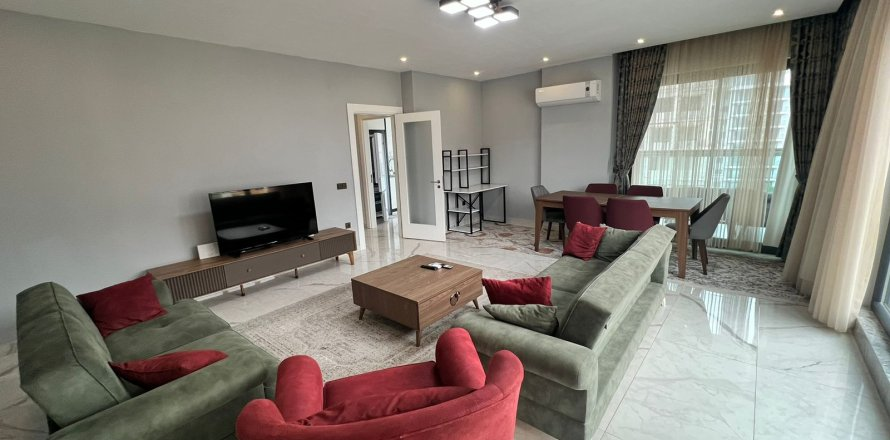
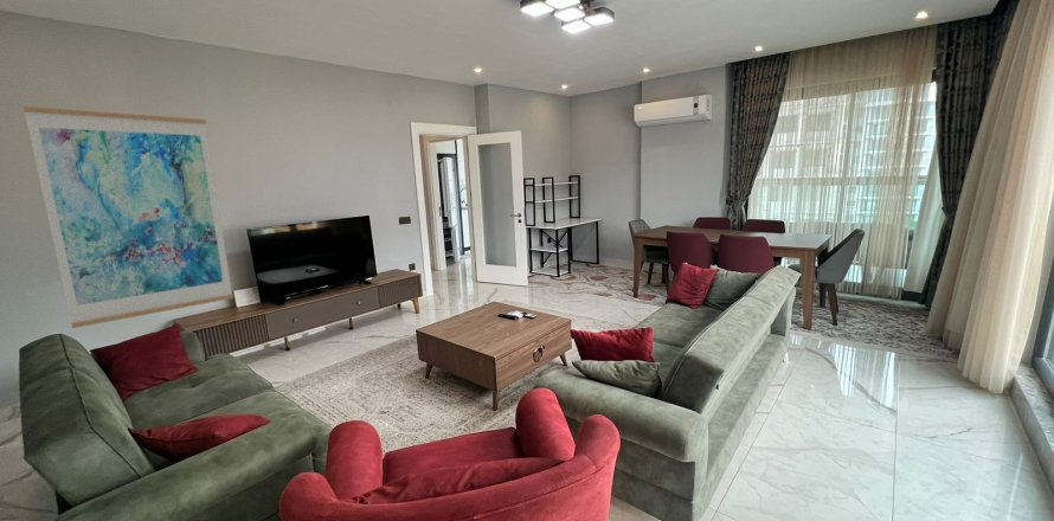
+ wall art [23,105,234,329]
